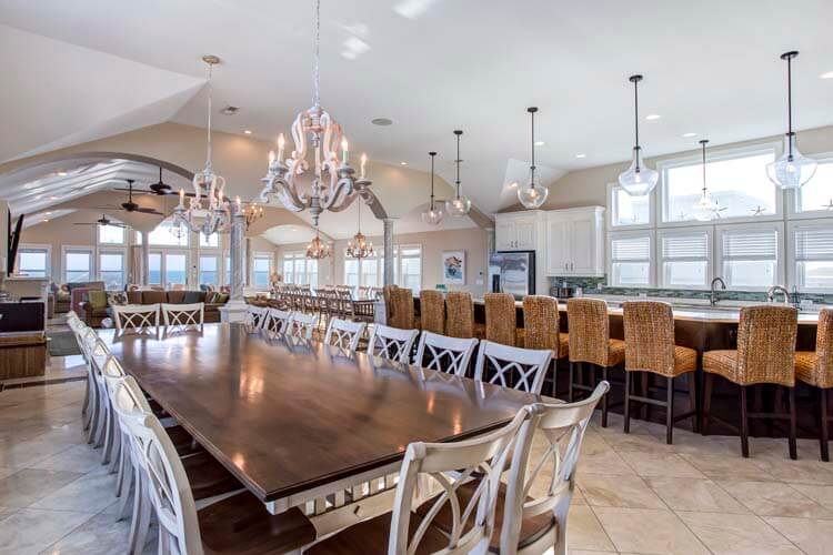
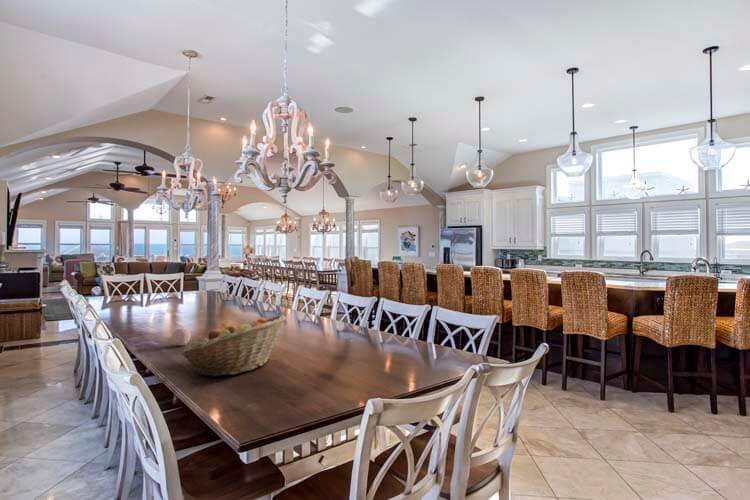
+ apple [172,328,191,347]
+ fruit basket [179,314,287,378]
